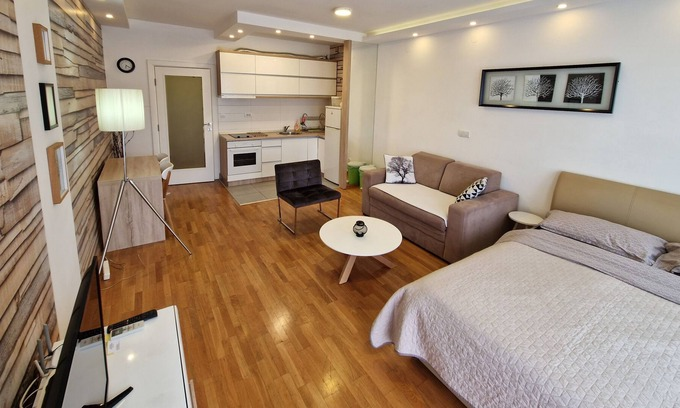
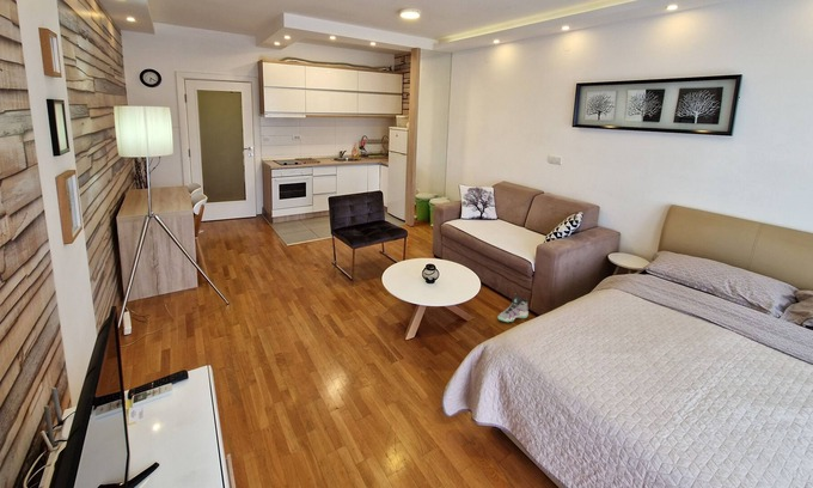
+ sneaker [496,292,530,323]
